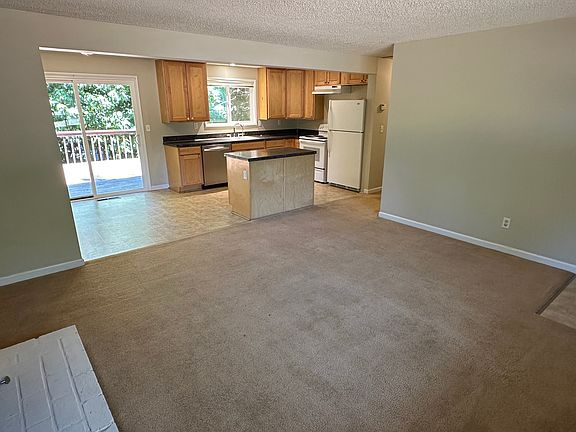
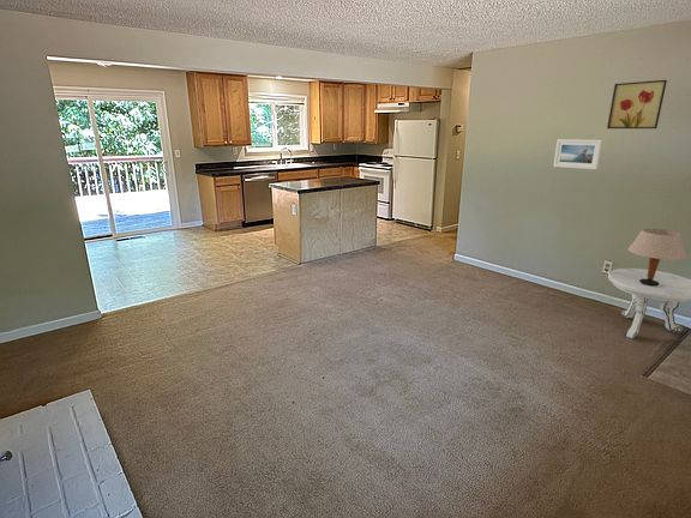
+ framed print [552,138,603,170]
+ table lamp [627,228,687,285]
+ side table [607,267,691,341]
+ wall art [606,79,668,130]
